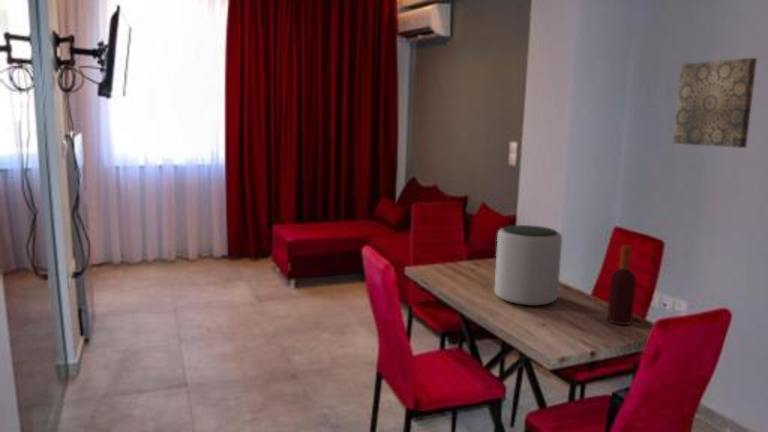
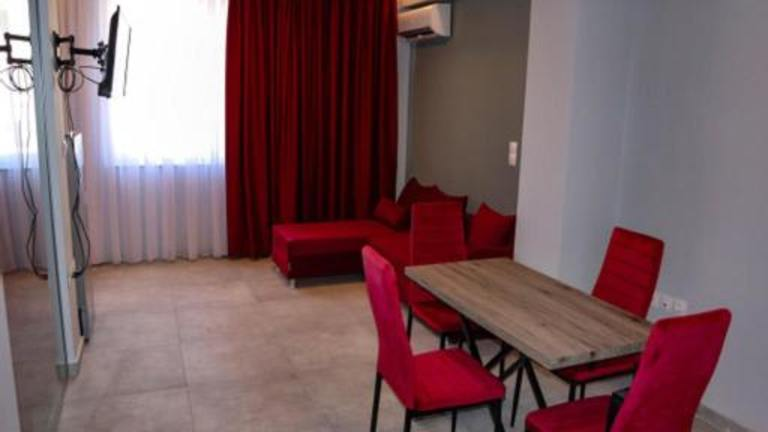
- wall art [672,57,758,149]
- bottle [606,244,637,326]
- plant pot [494,224,563,307]
